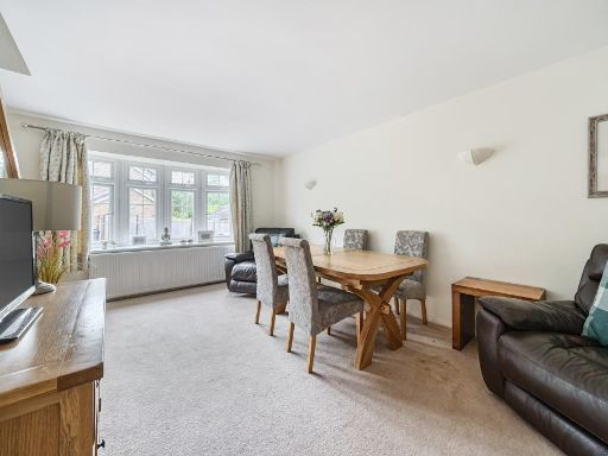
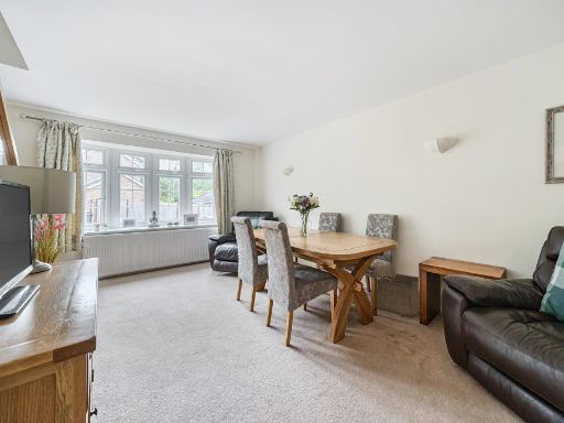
+ storage bin [370,272,421,318]
